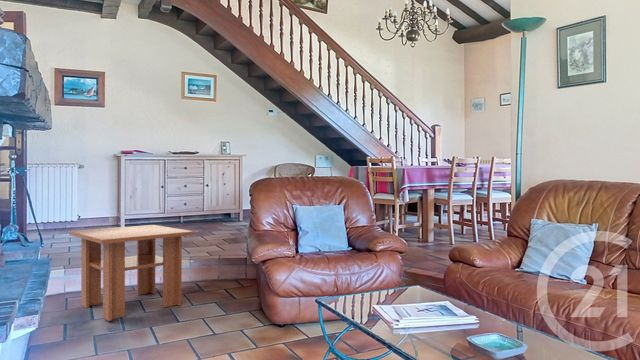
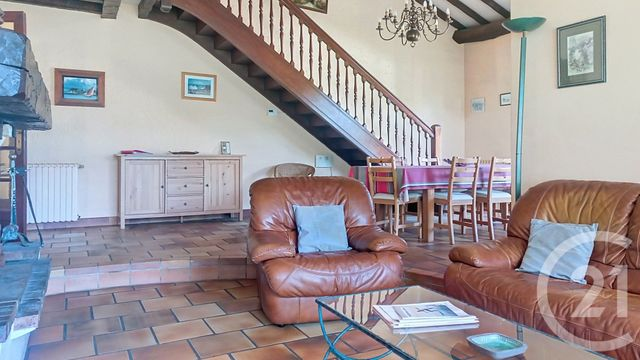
- coffee table [68,224,195,322]
